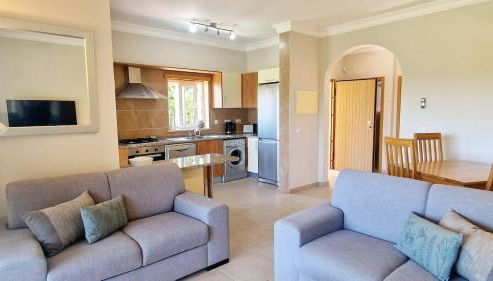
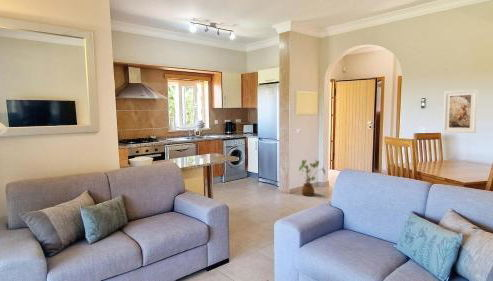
+ house plant [298,159,326,197]
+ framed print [442,88,479,134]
